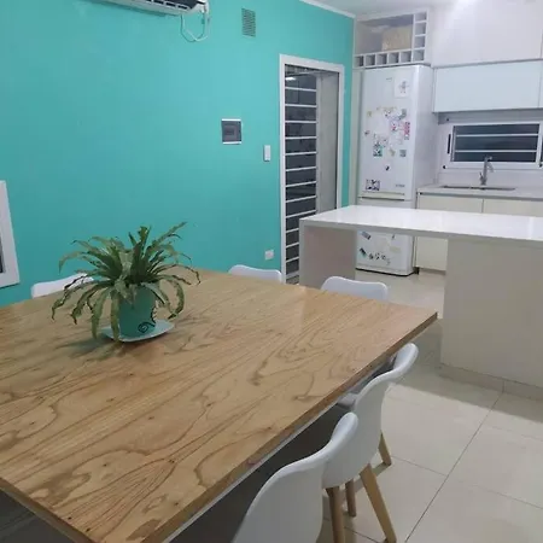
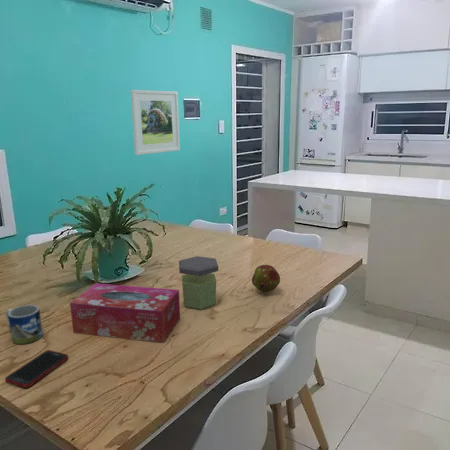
+ mug [4,304,44,345]
+ tissue box [69,283,181,344]
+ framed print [130,89,181,156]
+ jar [178,255,219,311]
+ cell phone [4,349,69,389]
+ fruit [251,264,281,293]
